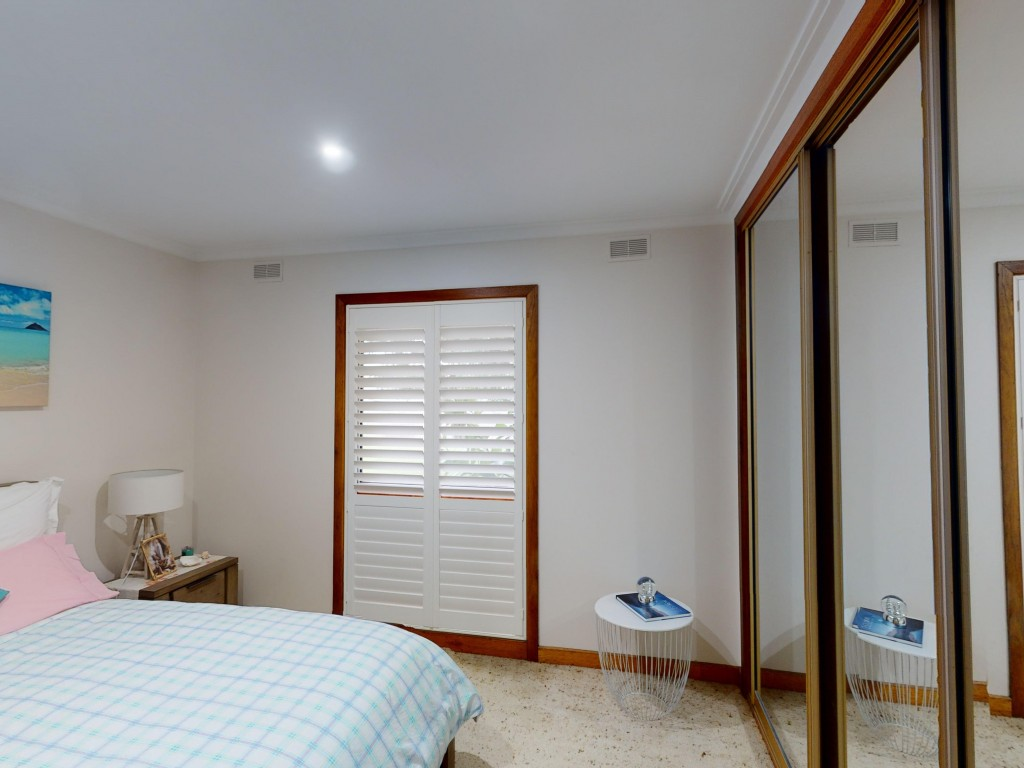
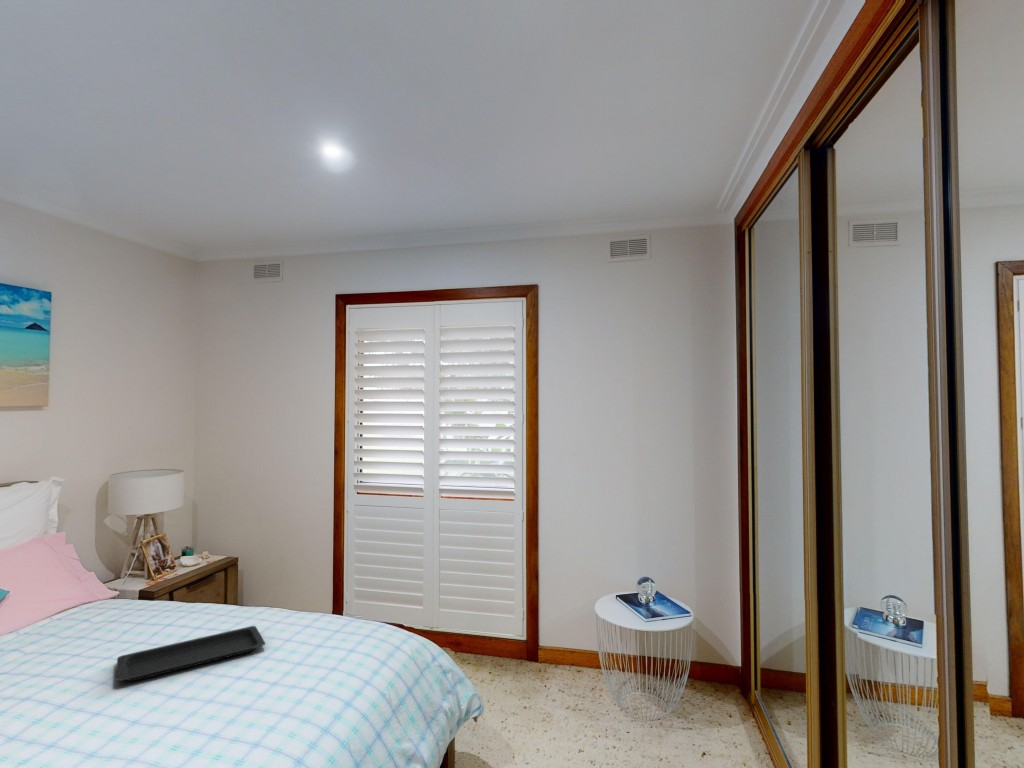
+ serving tray [116,625,266,682]
